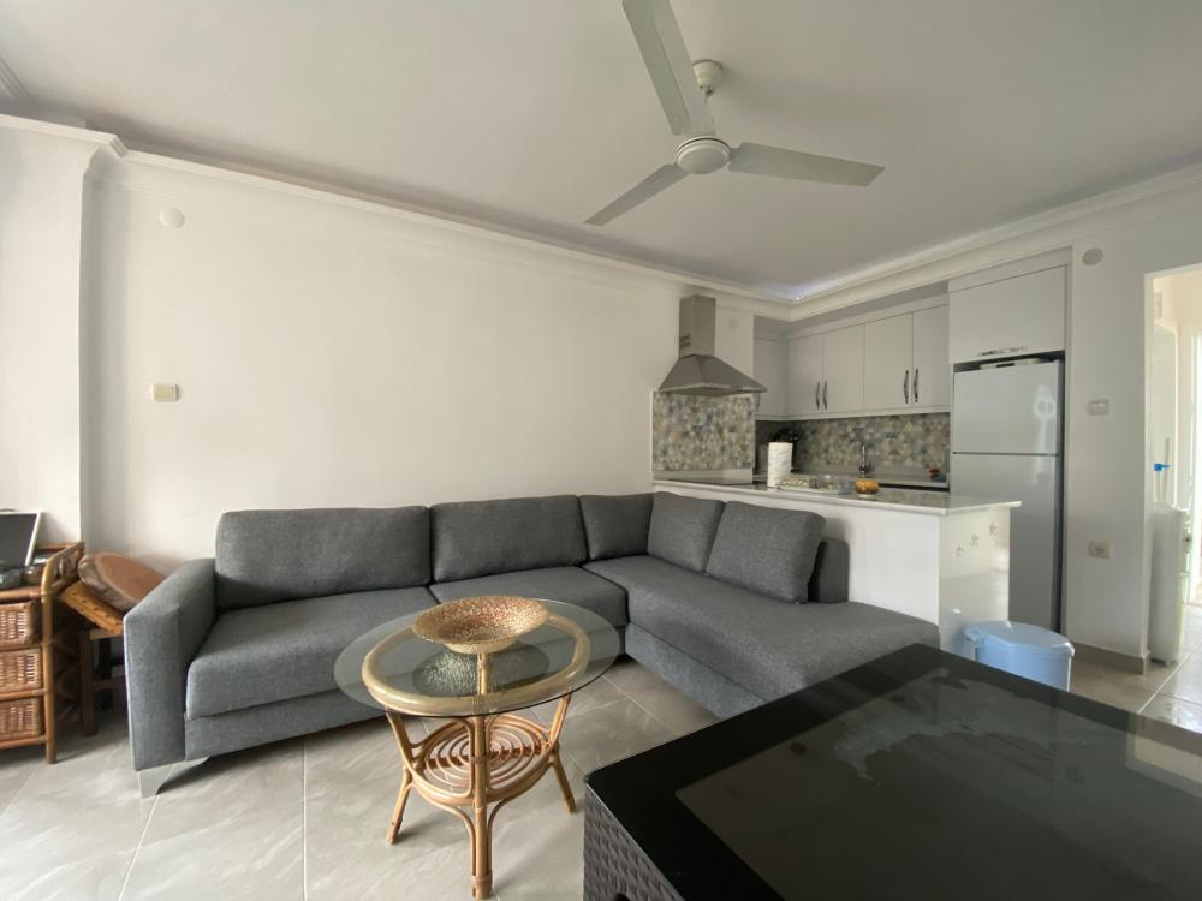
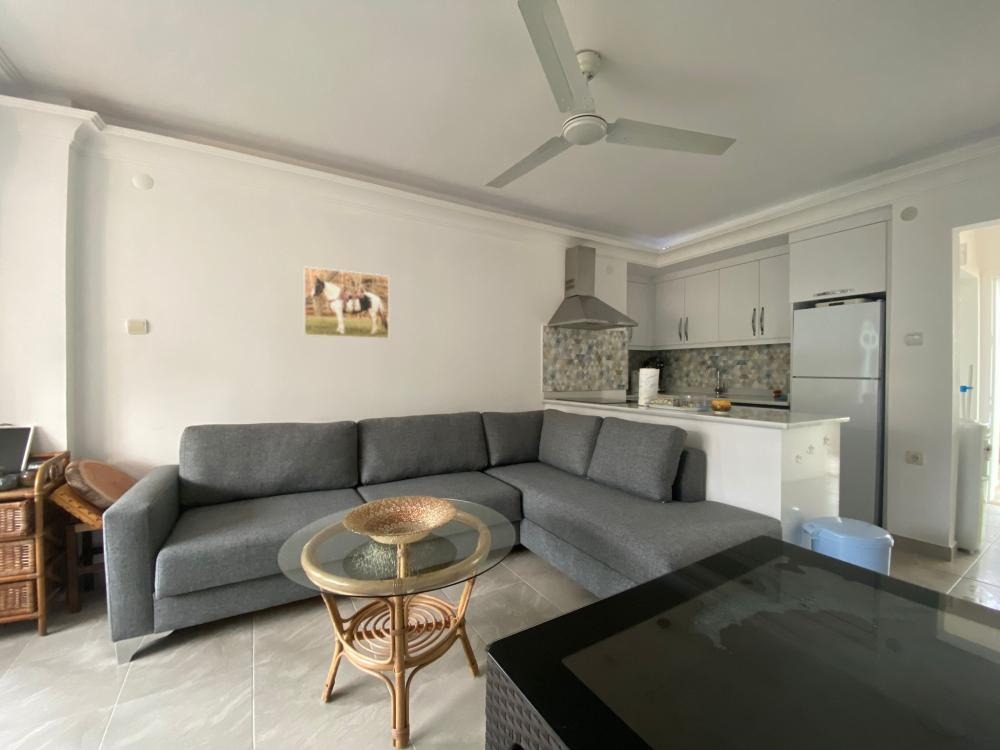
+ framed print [303,265,390,340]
